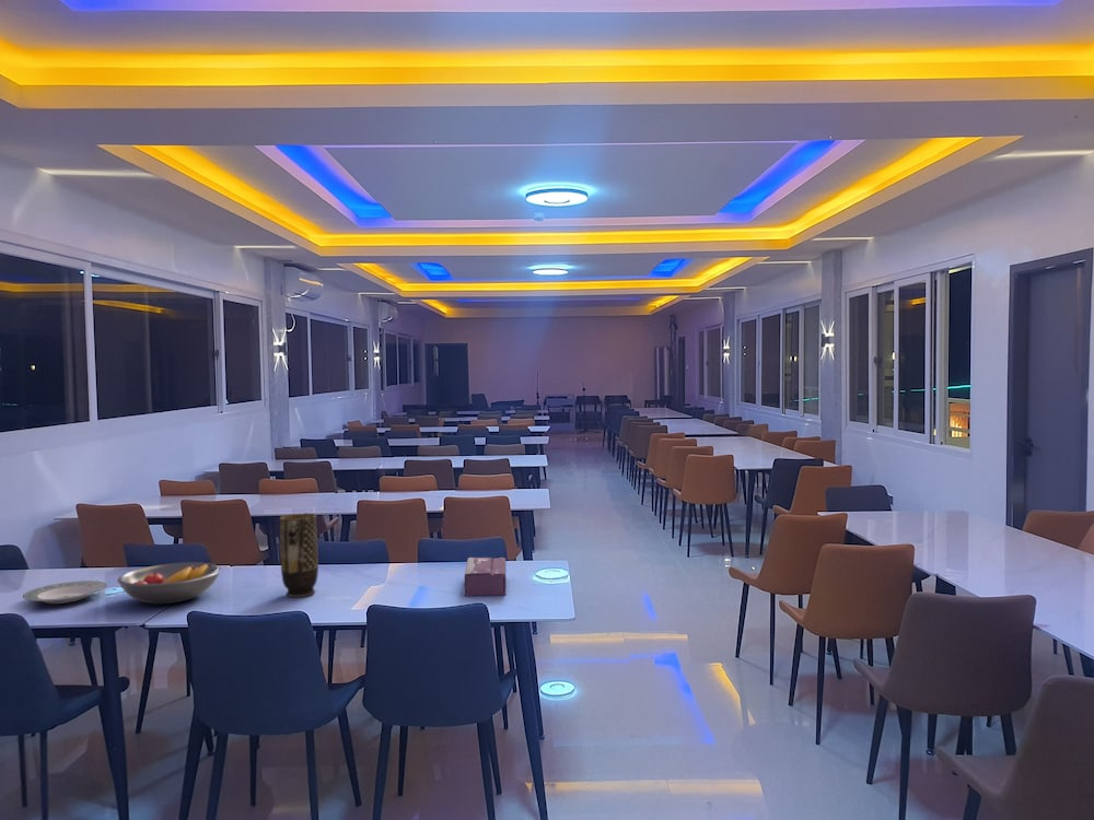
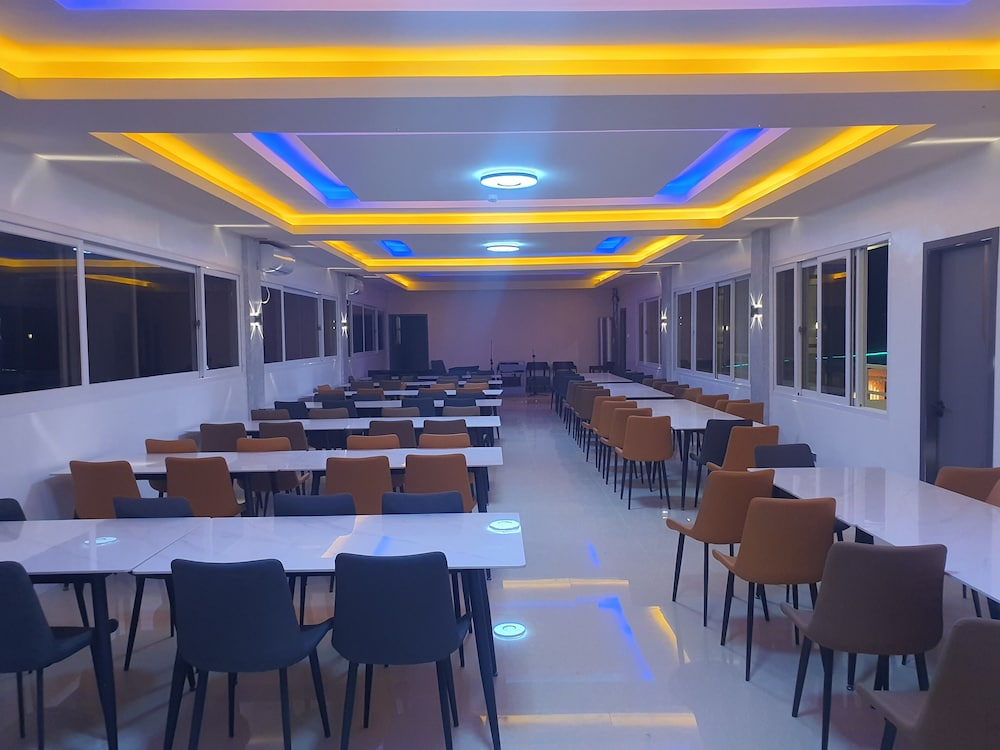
- vase [279,513,319,598]
- plate [22,579,108,605]
- tissue box [464,557,507,597]
- fruit bowl [116,561,222,605]
